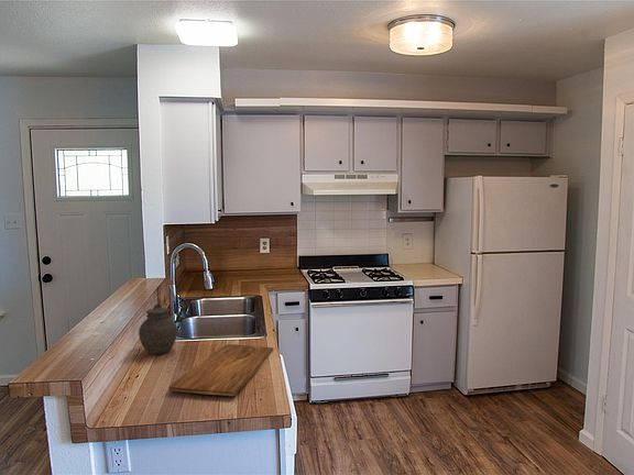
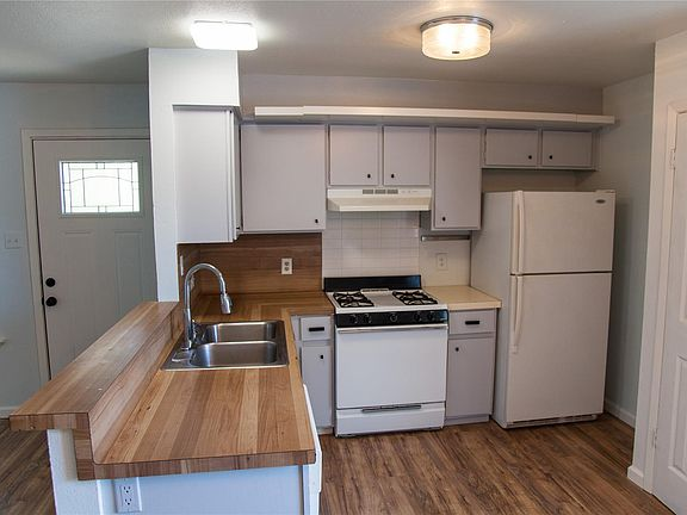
- cutting board [168,343,274,397]
- jar [138,303,178,355]
